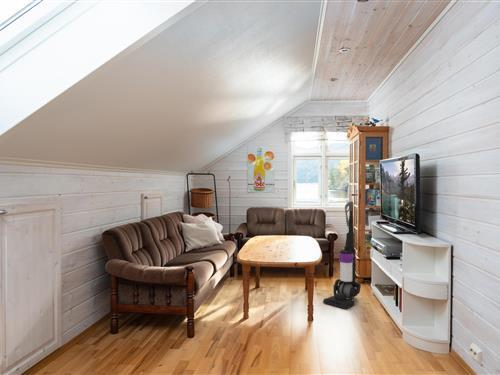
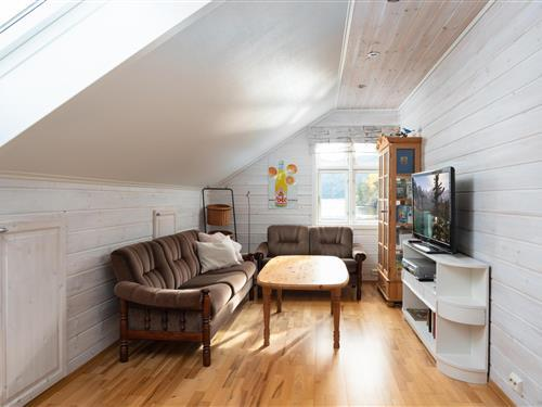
- vacuum cleaner [322,201,362,310]
